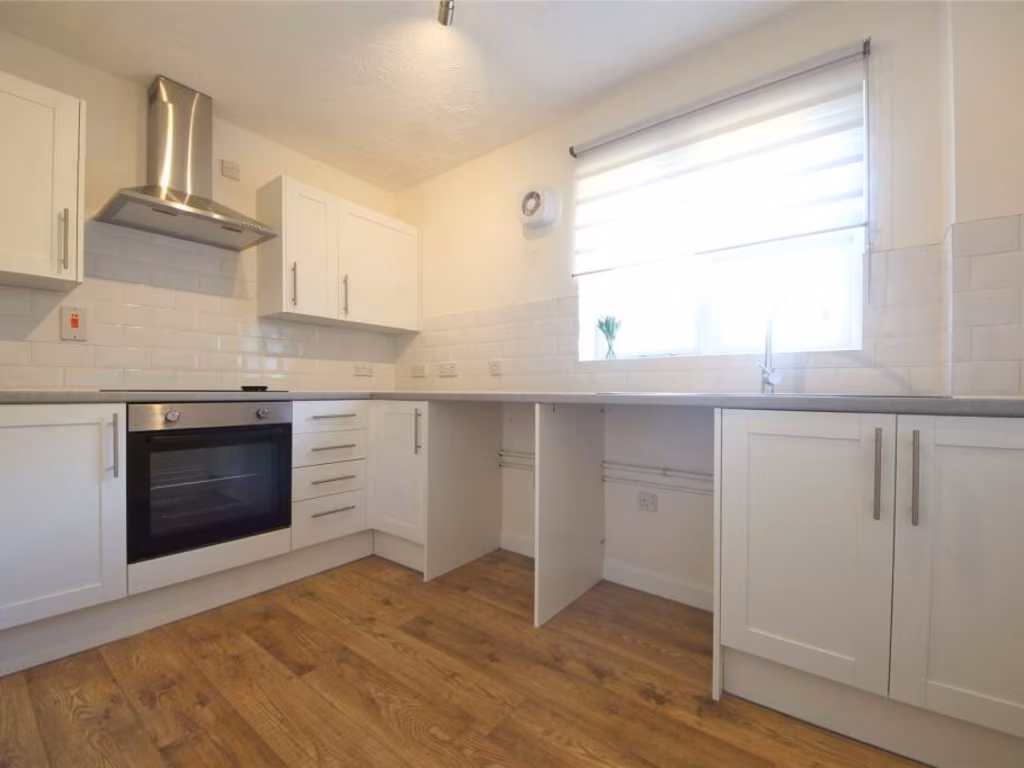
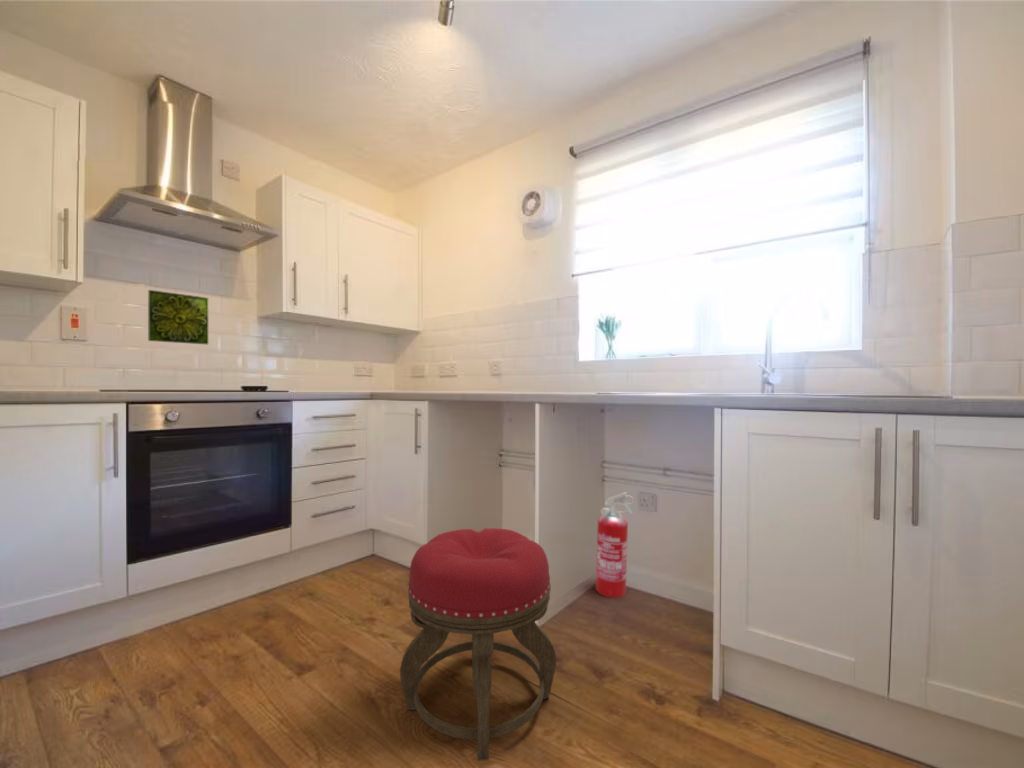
+ stool [399,527,557,762]
+ decorative tile [147,289,209,345]
+ fire extinguisher [595,491,635,598]
